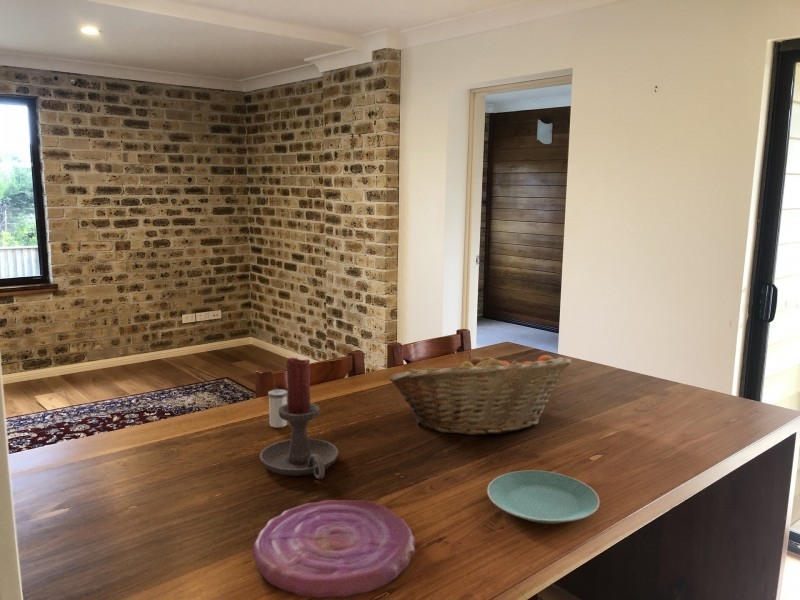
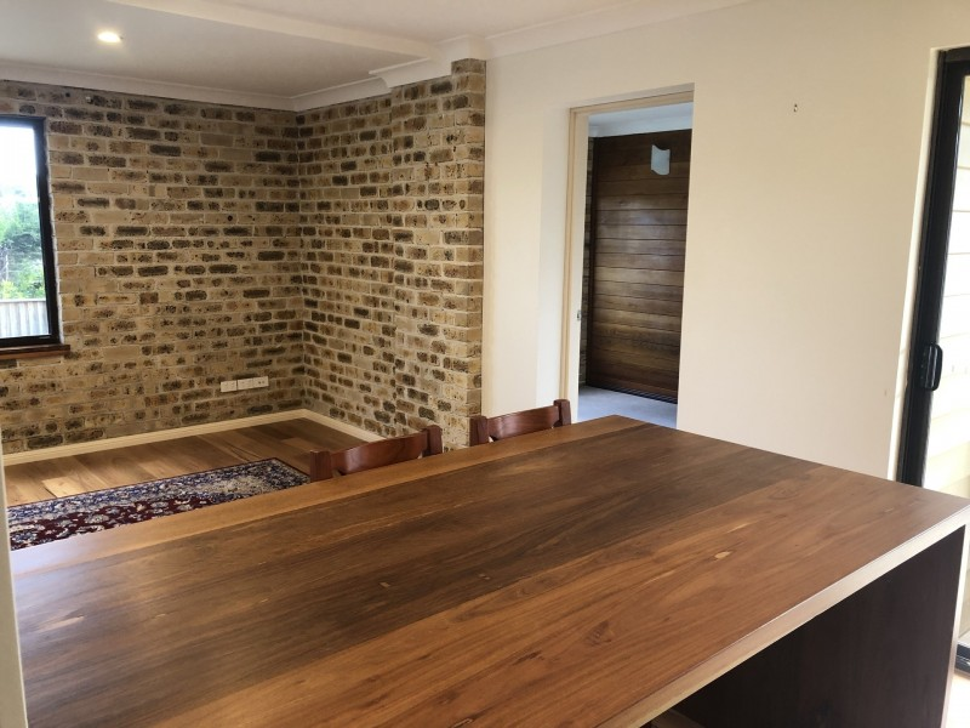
- candle holder [259,356,339,480]
- plate [252,499,416,599]
- fruit basket [388,350,572,436]
- plate [486,469,601,525]
- salt shaker [267,388,288,429]
